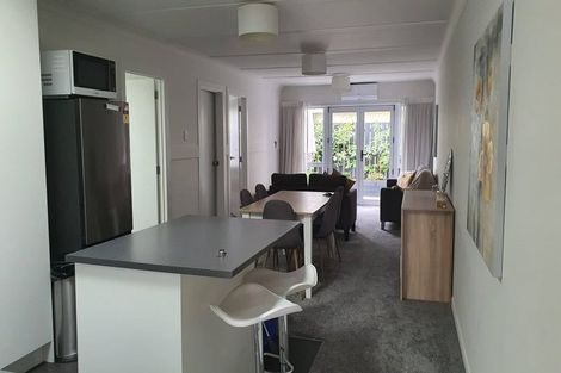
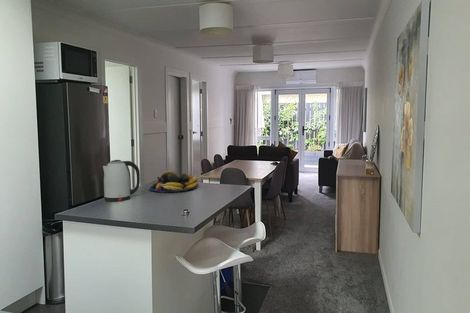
+ kettle [102,159,141,202]
+ fruit bowl [148,170,199,193]
